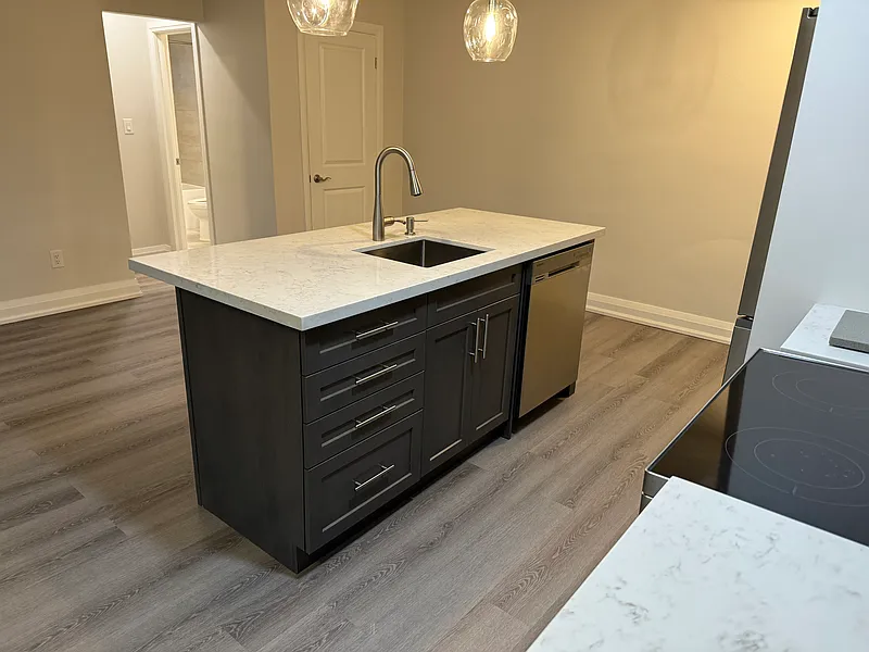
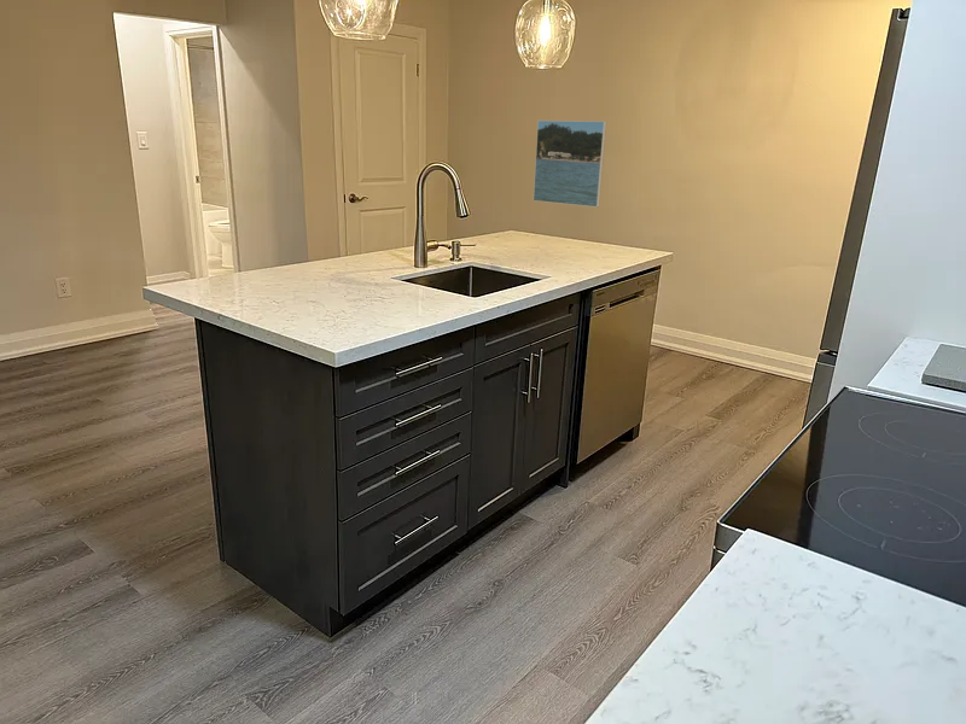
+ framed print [533,119,607,209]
